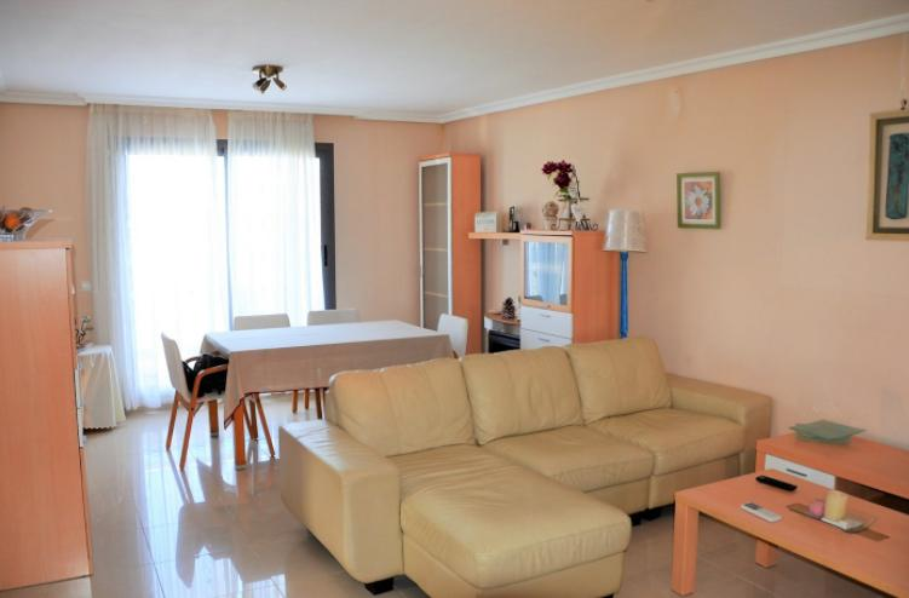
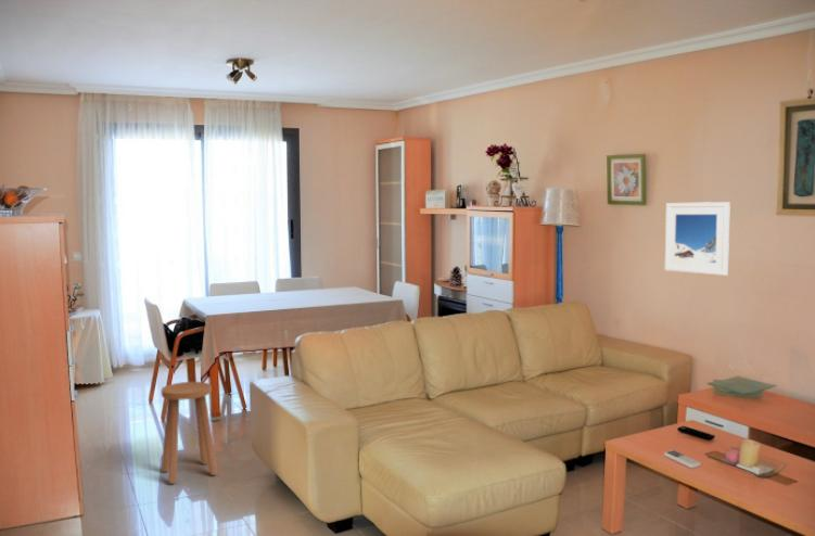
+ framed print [663,201,731,277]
+ stool [161,381,218,485]
